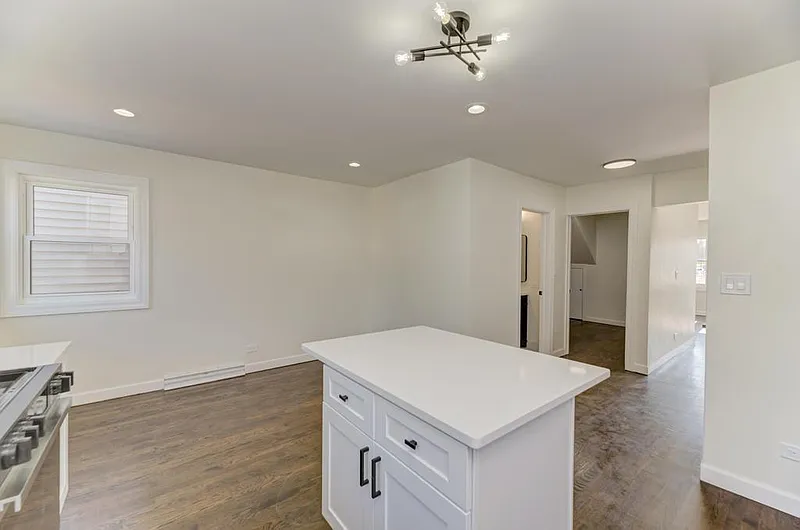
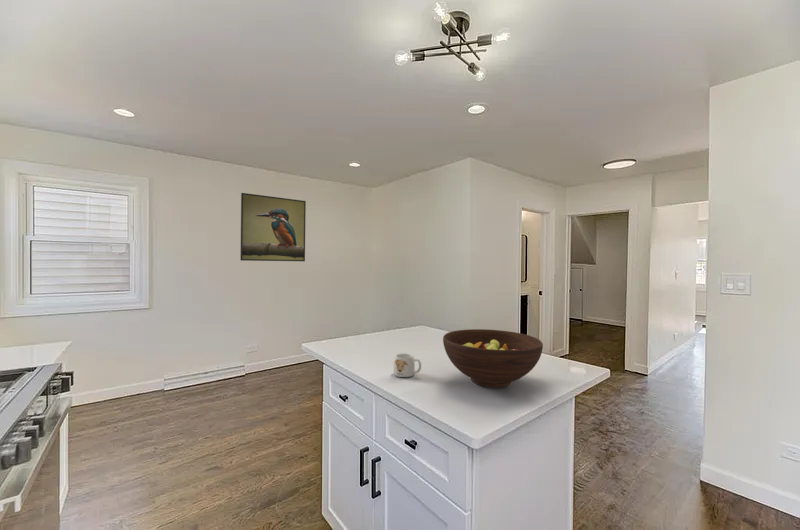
+ mug [392,352,422,378]
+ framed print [239,192,307,262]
+ fruit bowl [442,328,544,389]
